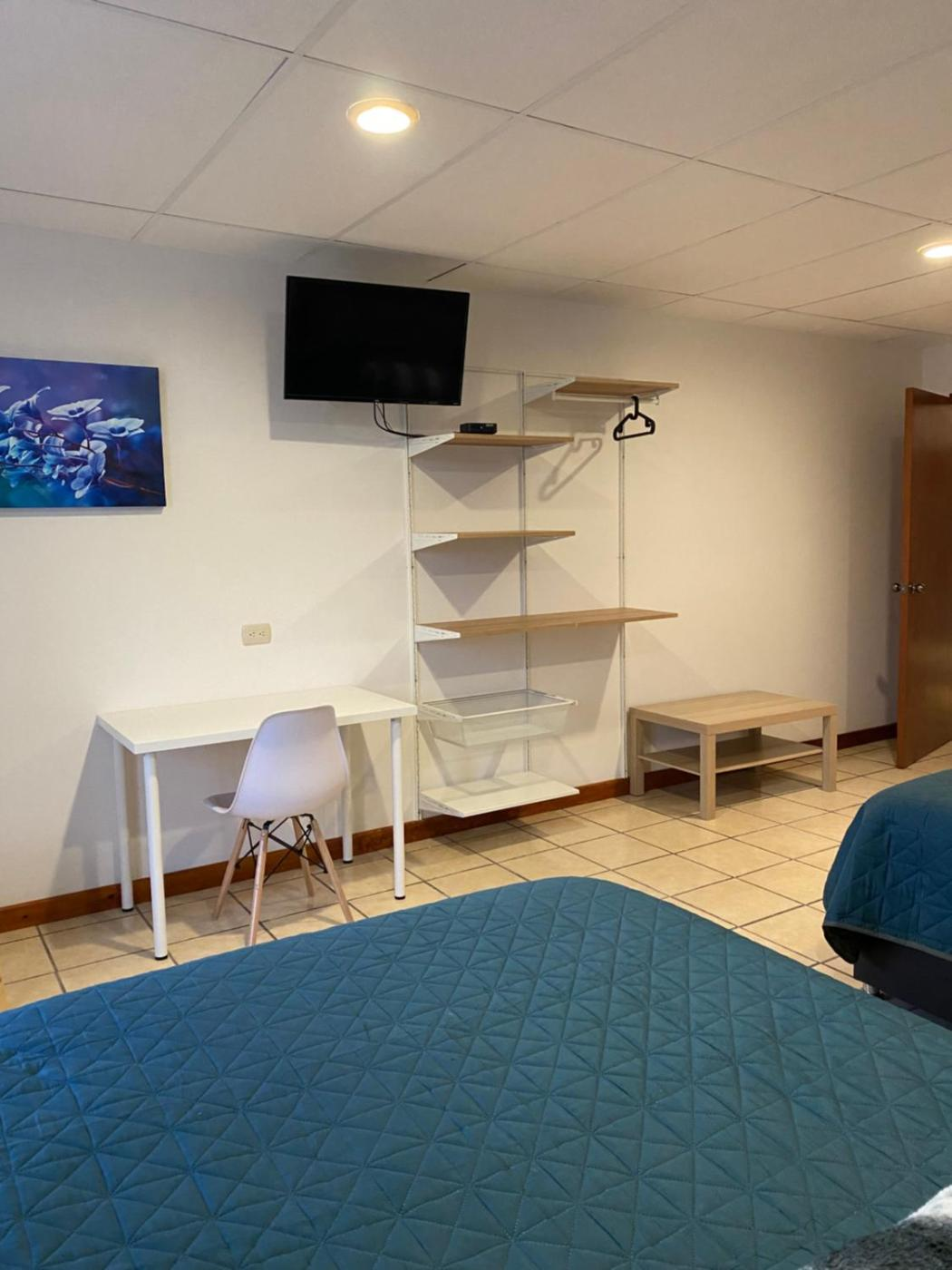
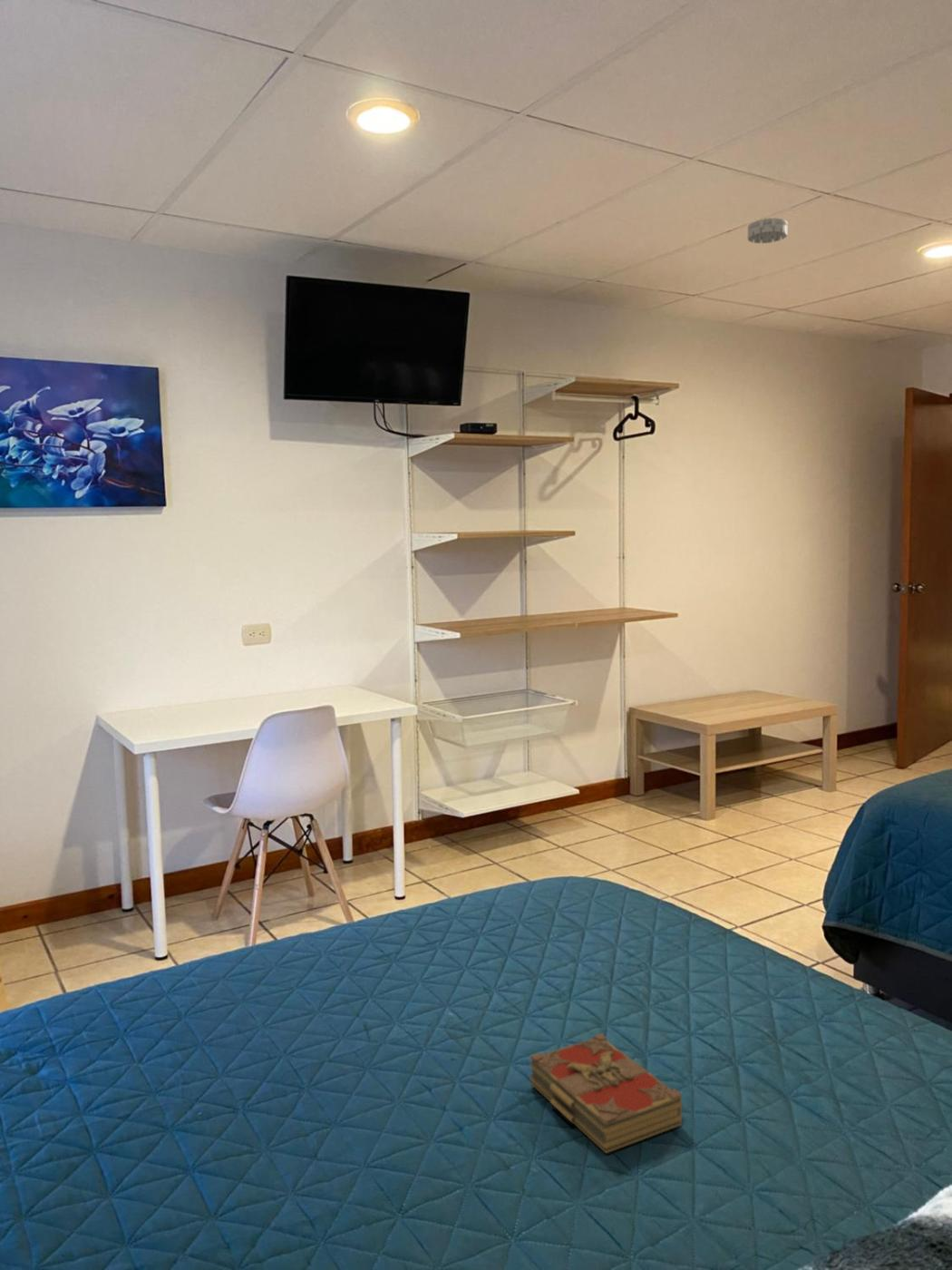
+ book [529,1032,684,1154]
+ smoke detector [747,217,788,244]
